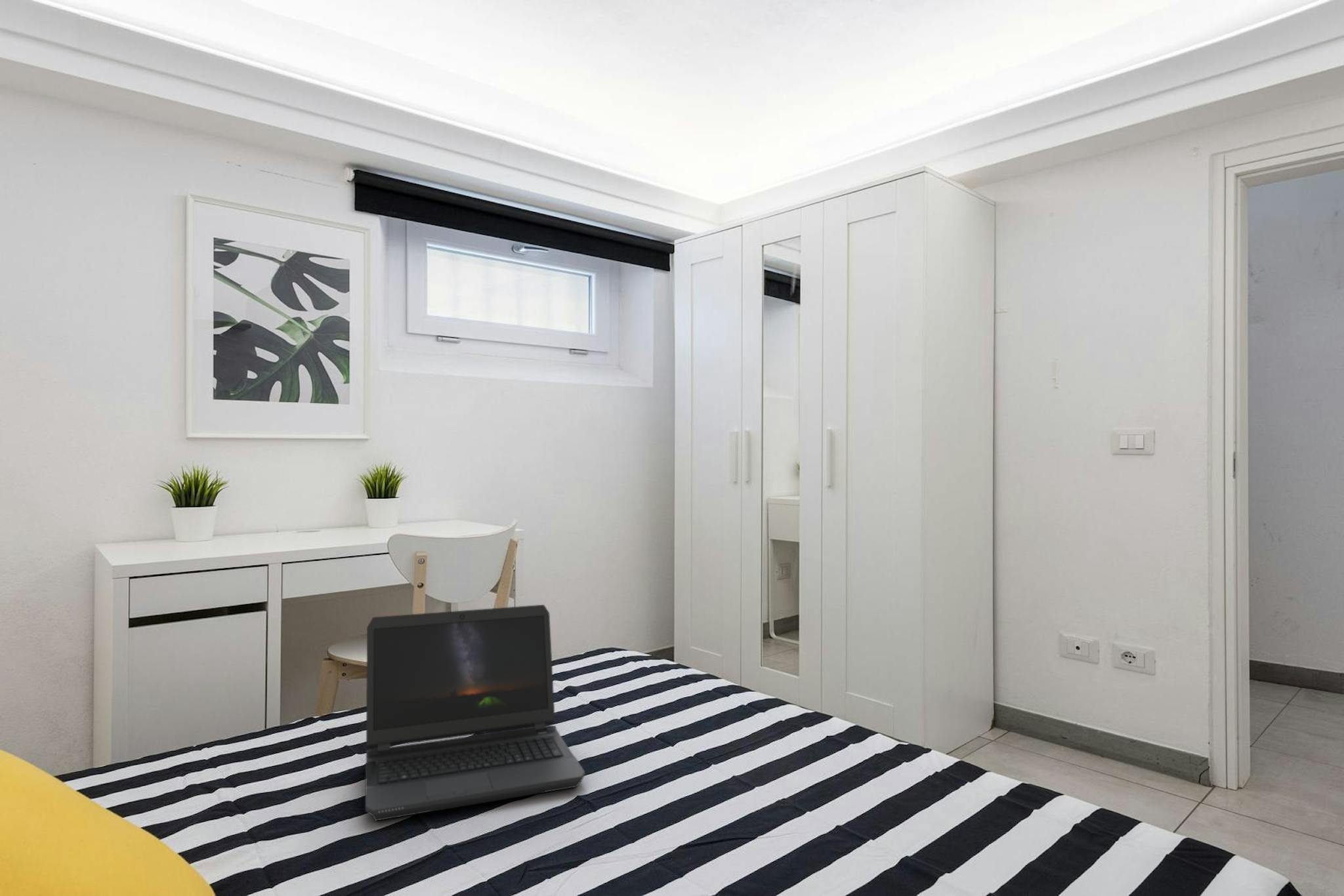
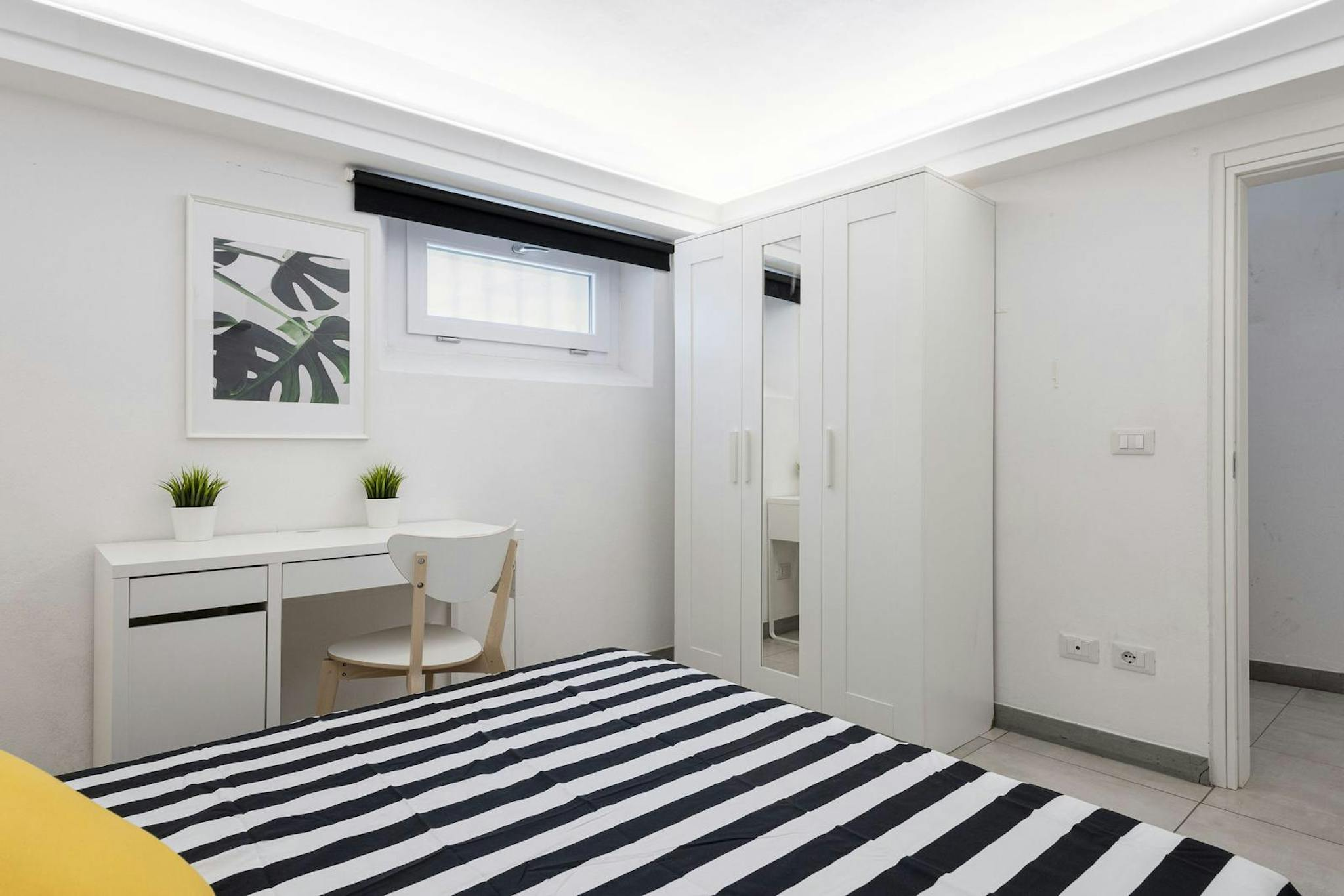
- laptop computer [365,604,585,822]
